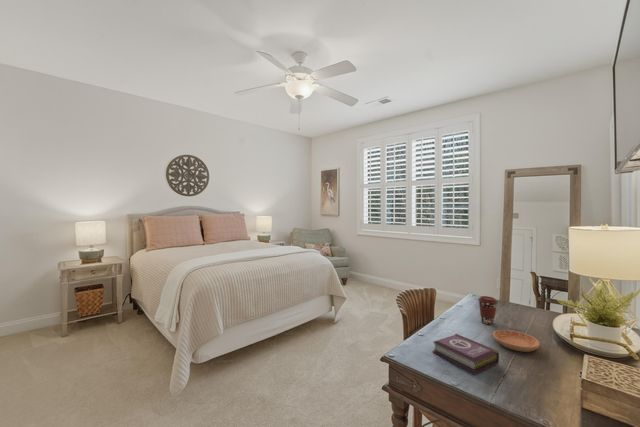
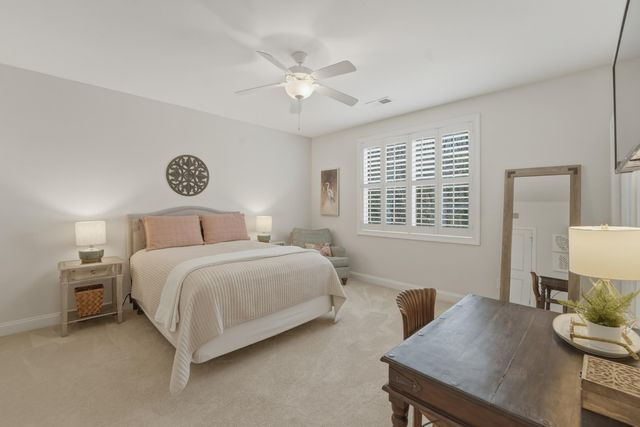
- coffee cup [477,295,499,325]
- saucer [492,329,541,353]
- book [431,332,500,375]
